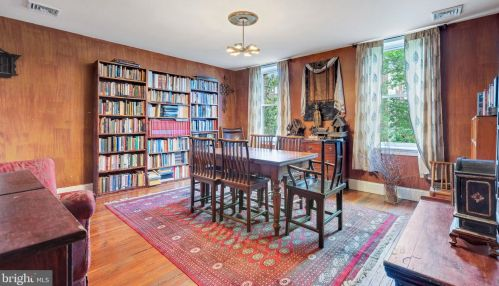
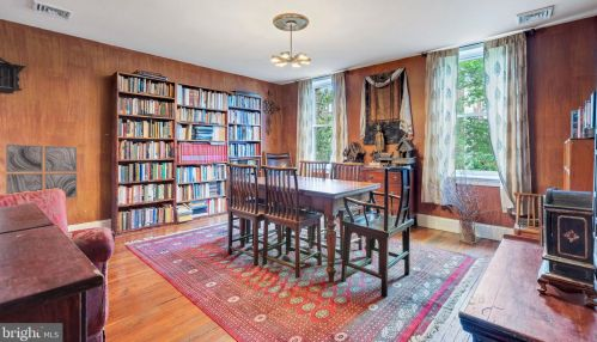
+ wall art [5,143,78,200]
